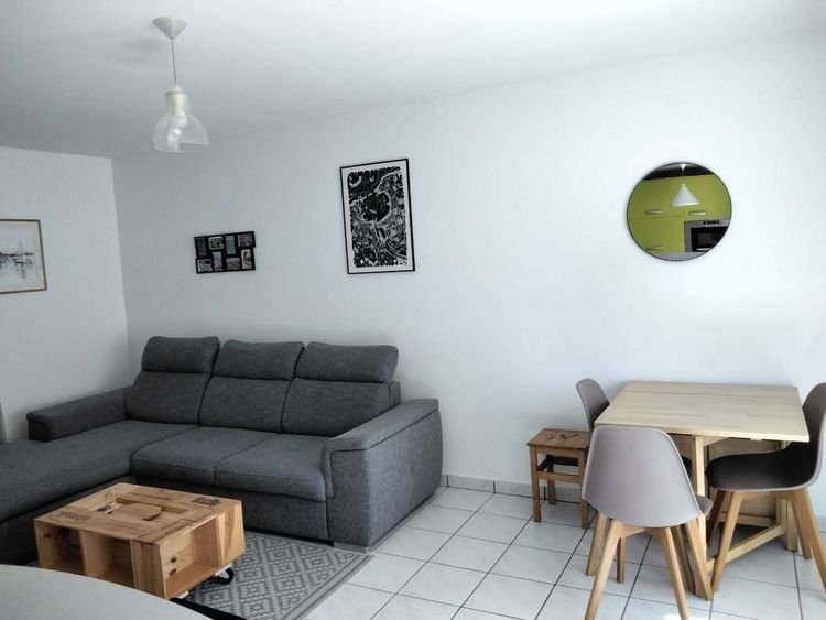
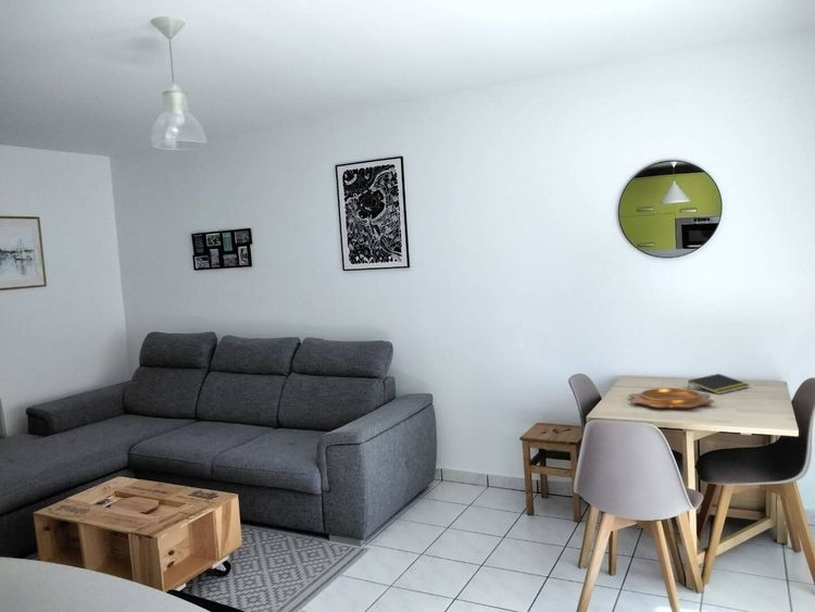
+ notepad [687,373,751,396]
+ decorative bowl [627,387,715,410]
